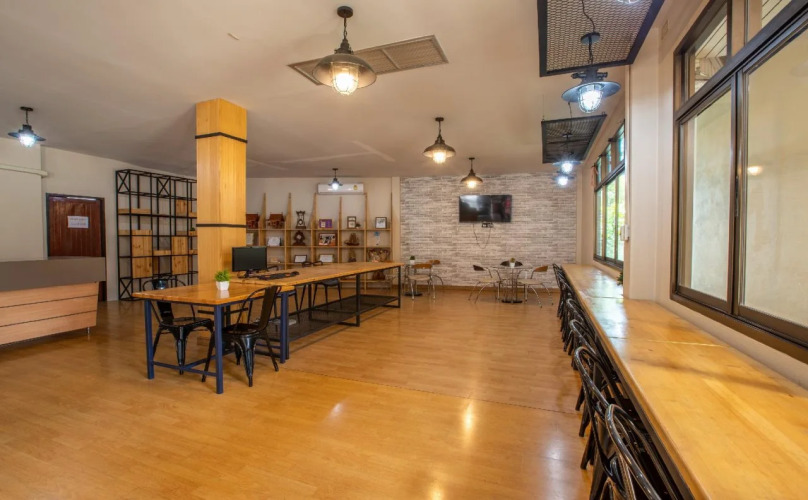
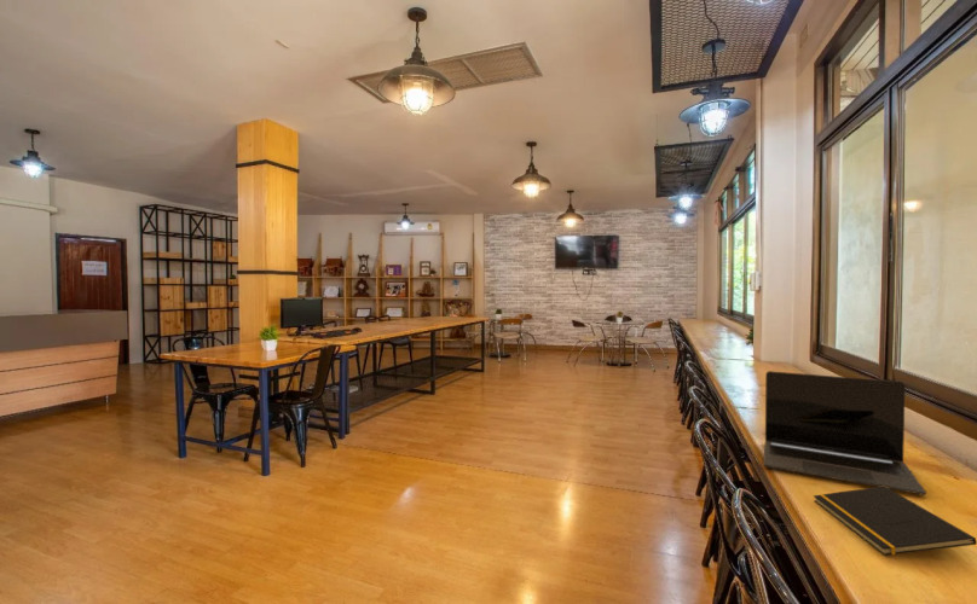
+ notepad [813,486,977,557]
+ laptop [762,370,927,496]
